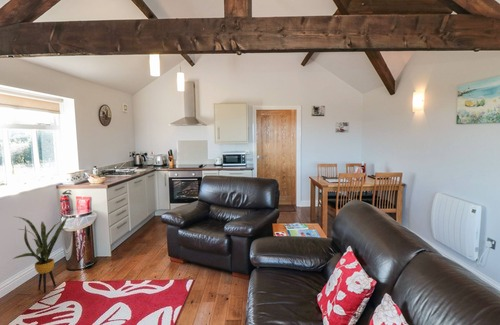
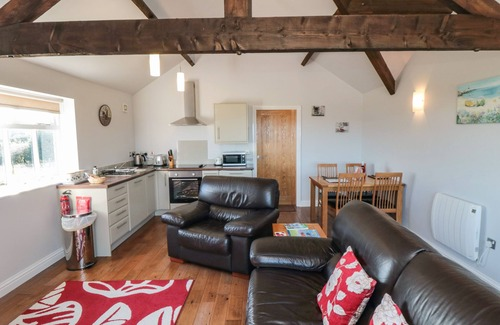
- house plant [12,215,71,294]
